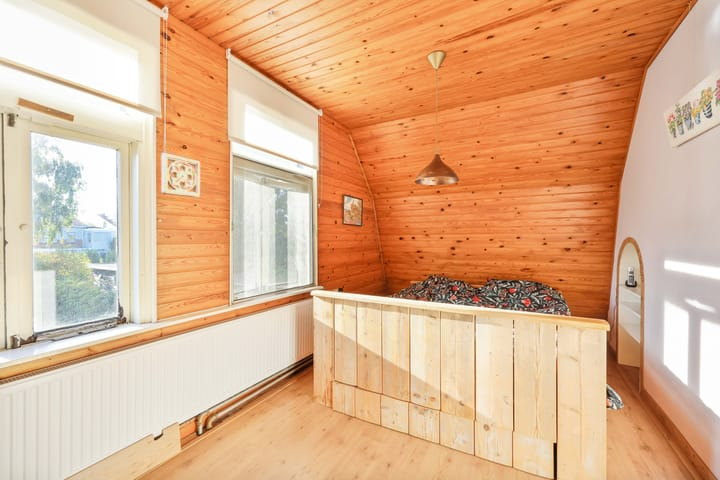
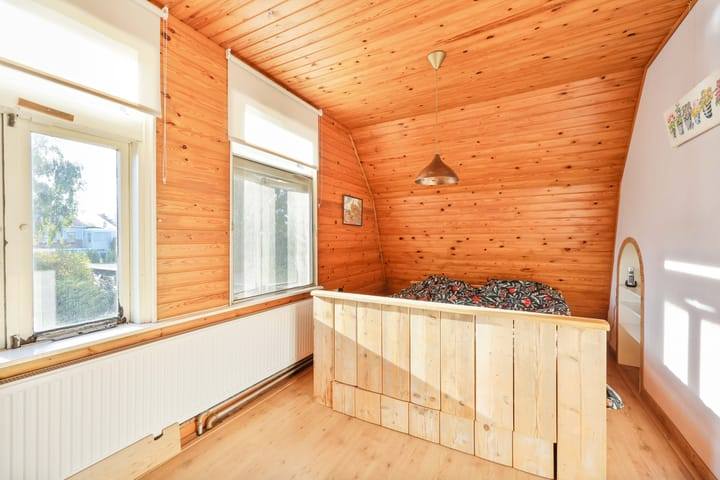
- wall ornament [160,152,201,199]
